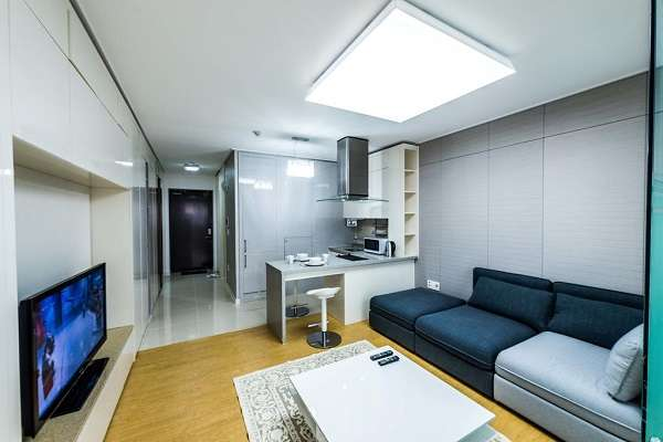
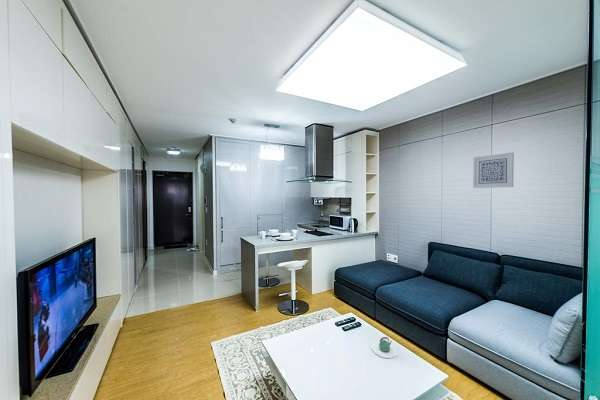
+ wall art [472,151,515,189]
+ teapot [370,336,399,359]
